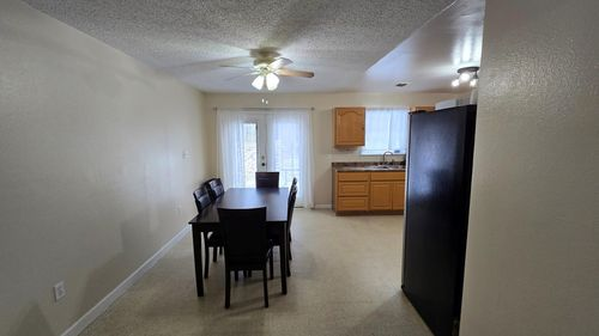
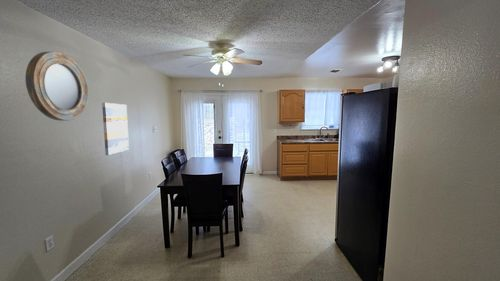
+ wall art [101,102,130,156]
+ home mirror [24,51,89,122]
